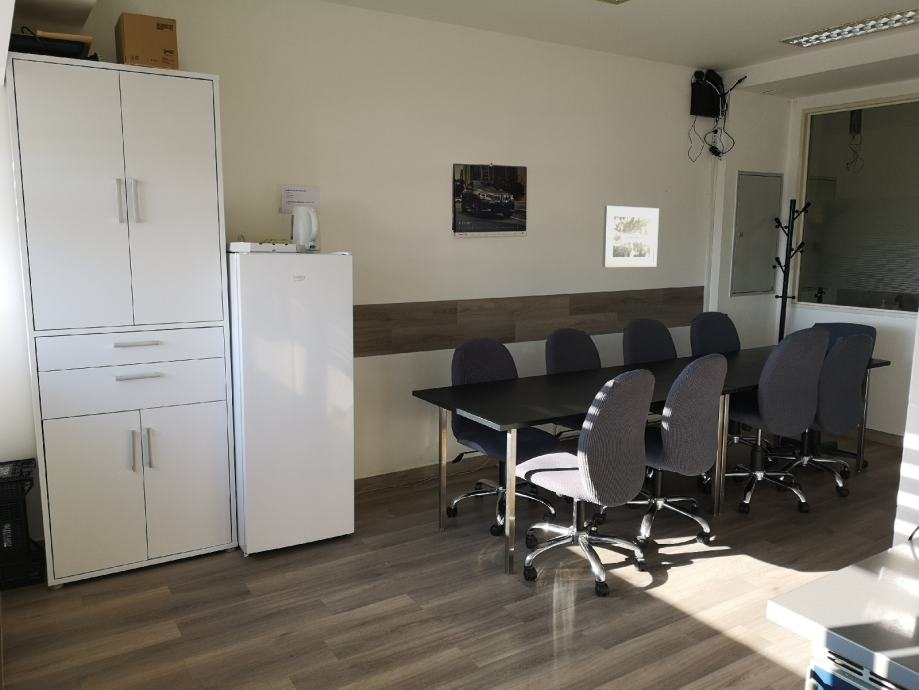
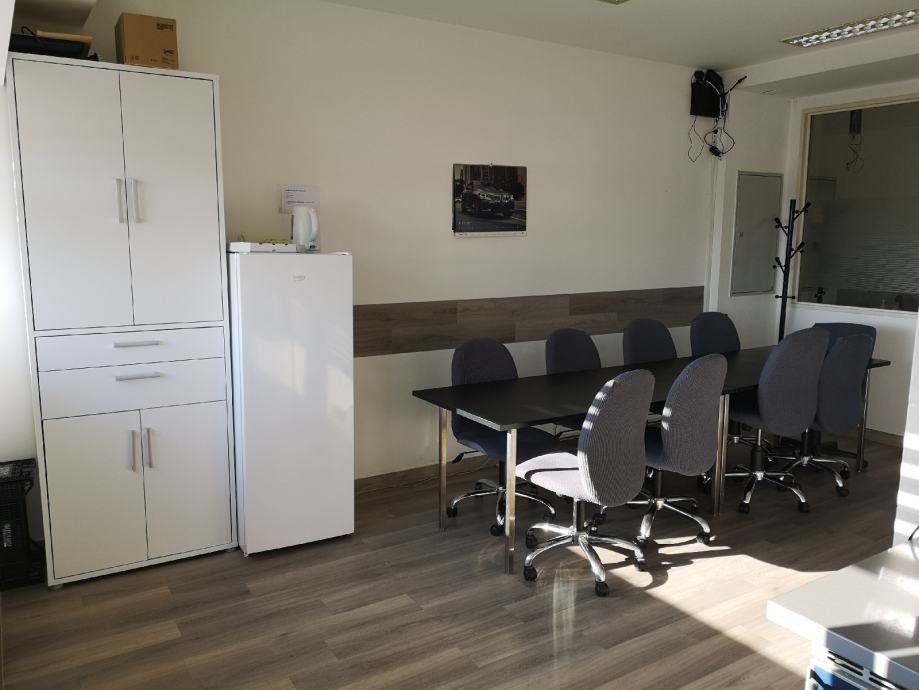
- wall art [601,205,660,268]
